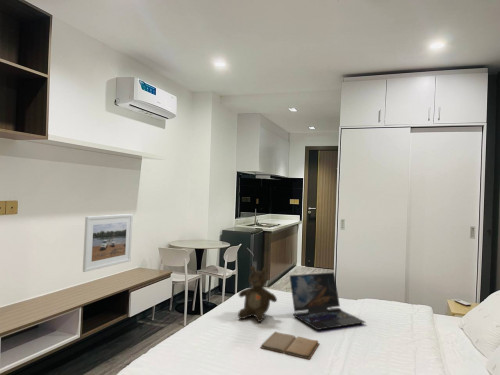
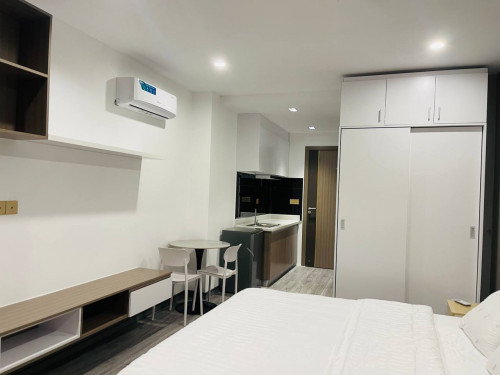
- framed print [82,213,134,273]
- book [259,331,321,360]
- teddy bear [237,265,278,323]
- laptop [289,271,366,331]
